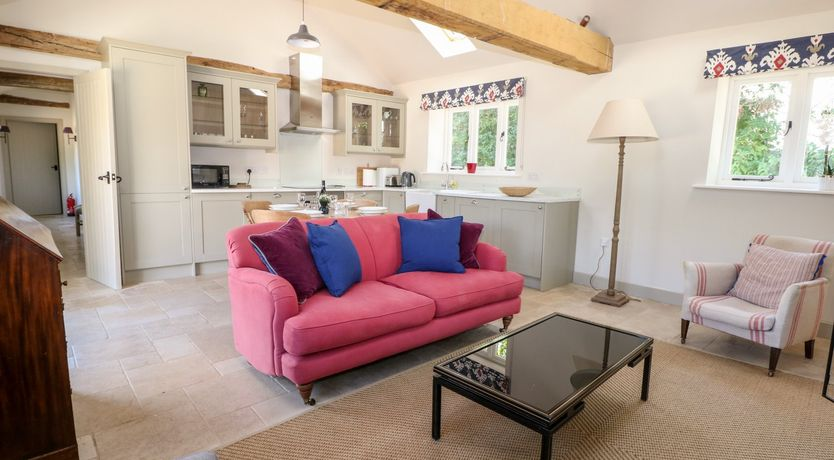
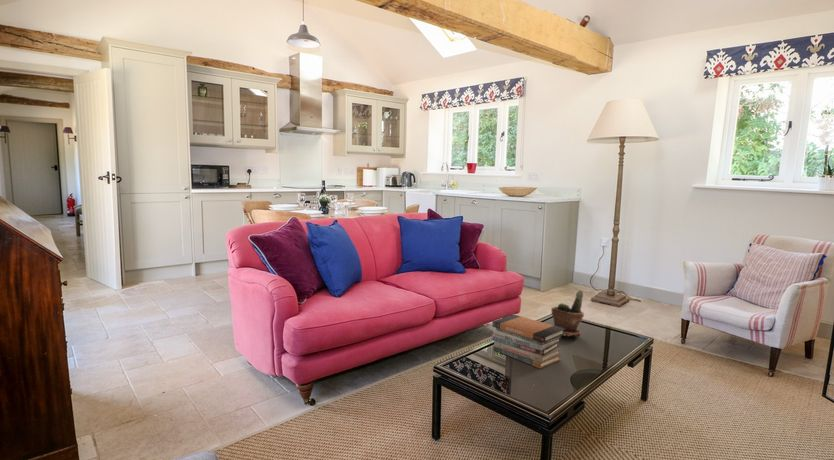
+ book stack [491,313,565,369]
+ potted plant [550,289,585,338]
